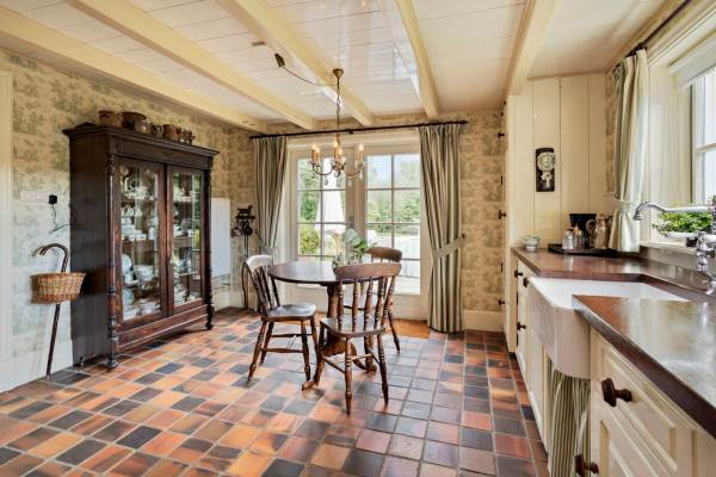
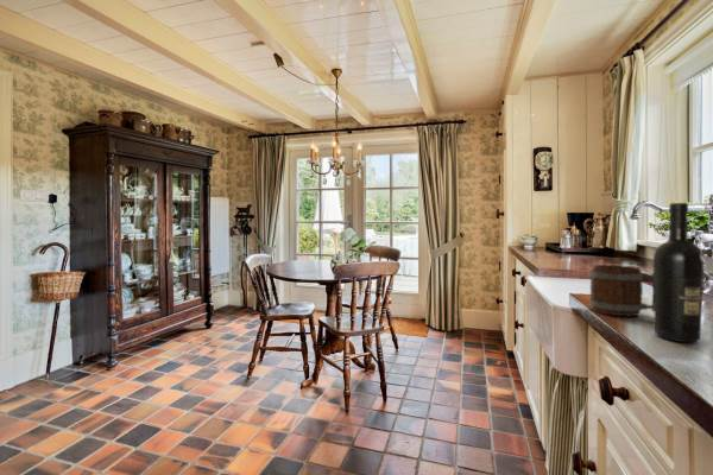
+ wine bottle [652,202,706,343]
+ mug [588,264,655,317]
